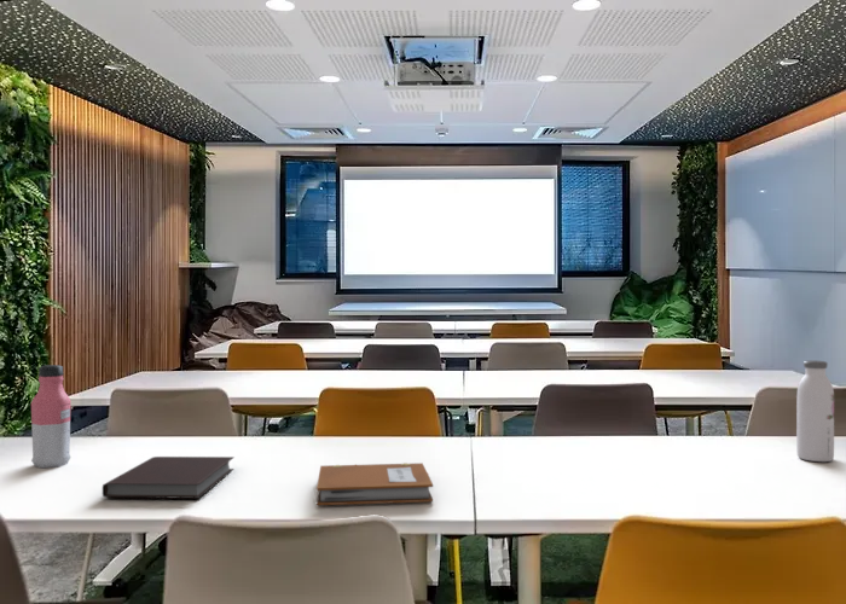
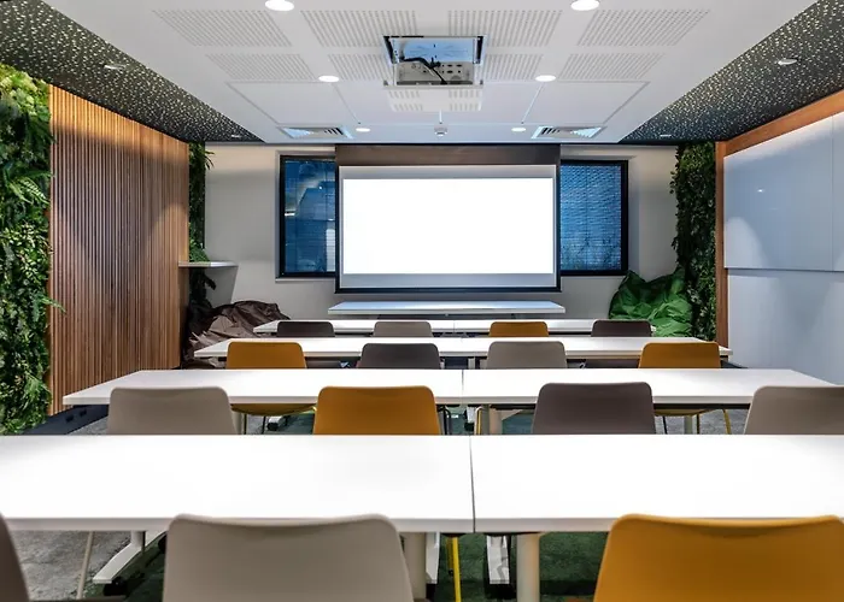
- notebook [102,455,236,500]
- water bottle [30,364,73,470]
- notebook [315,461,434,506]
- water bottle [795,359,835,463]
